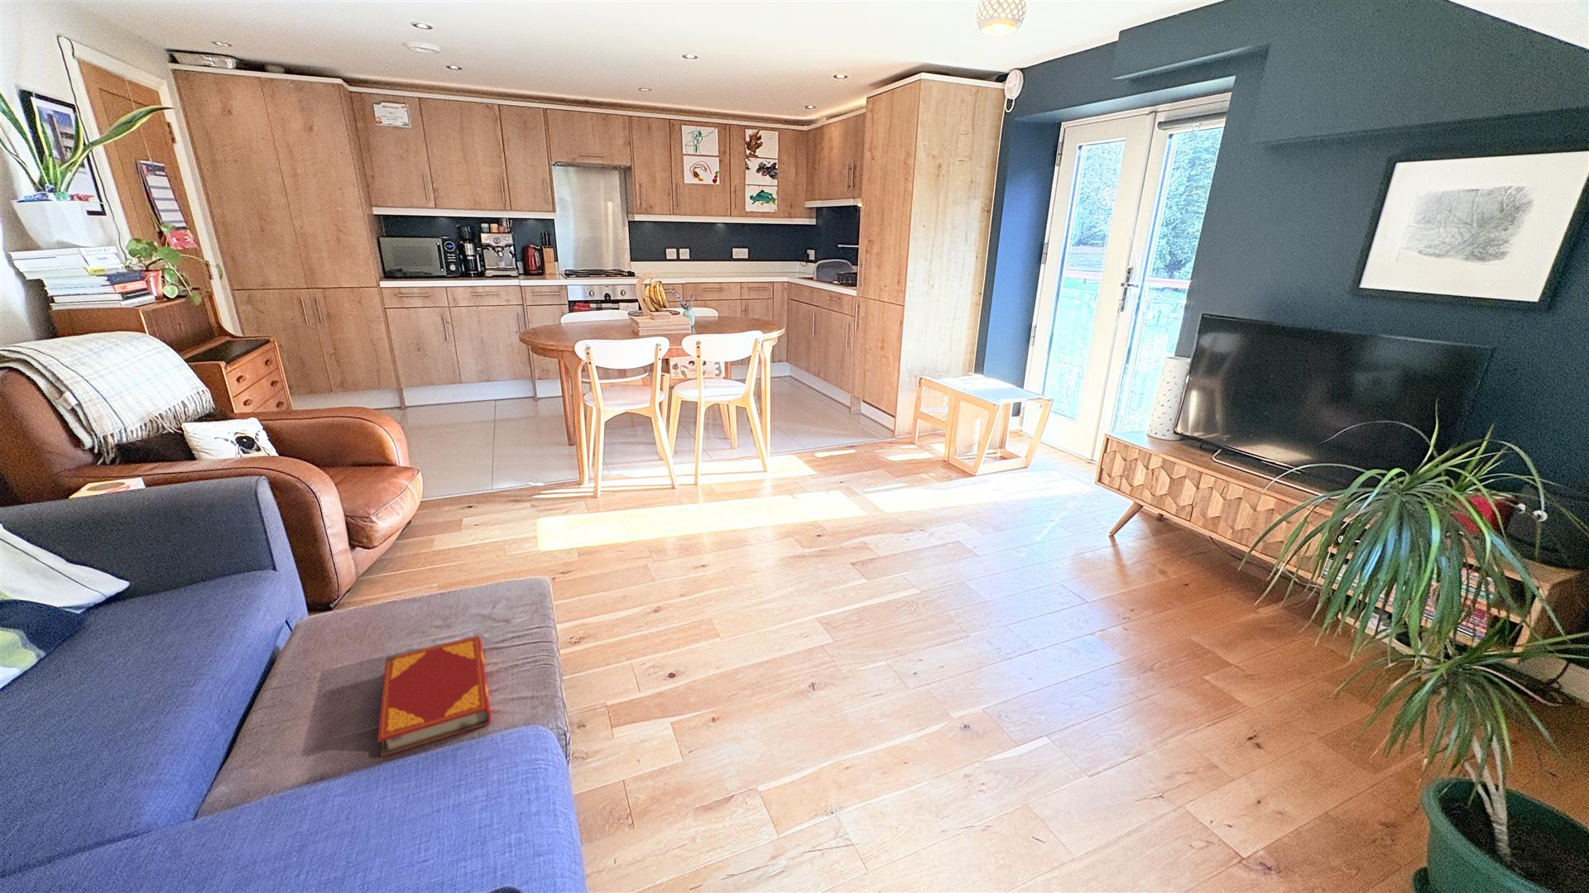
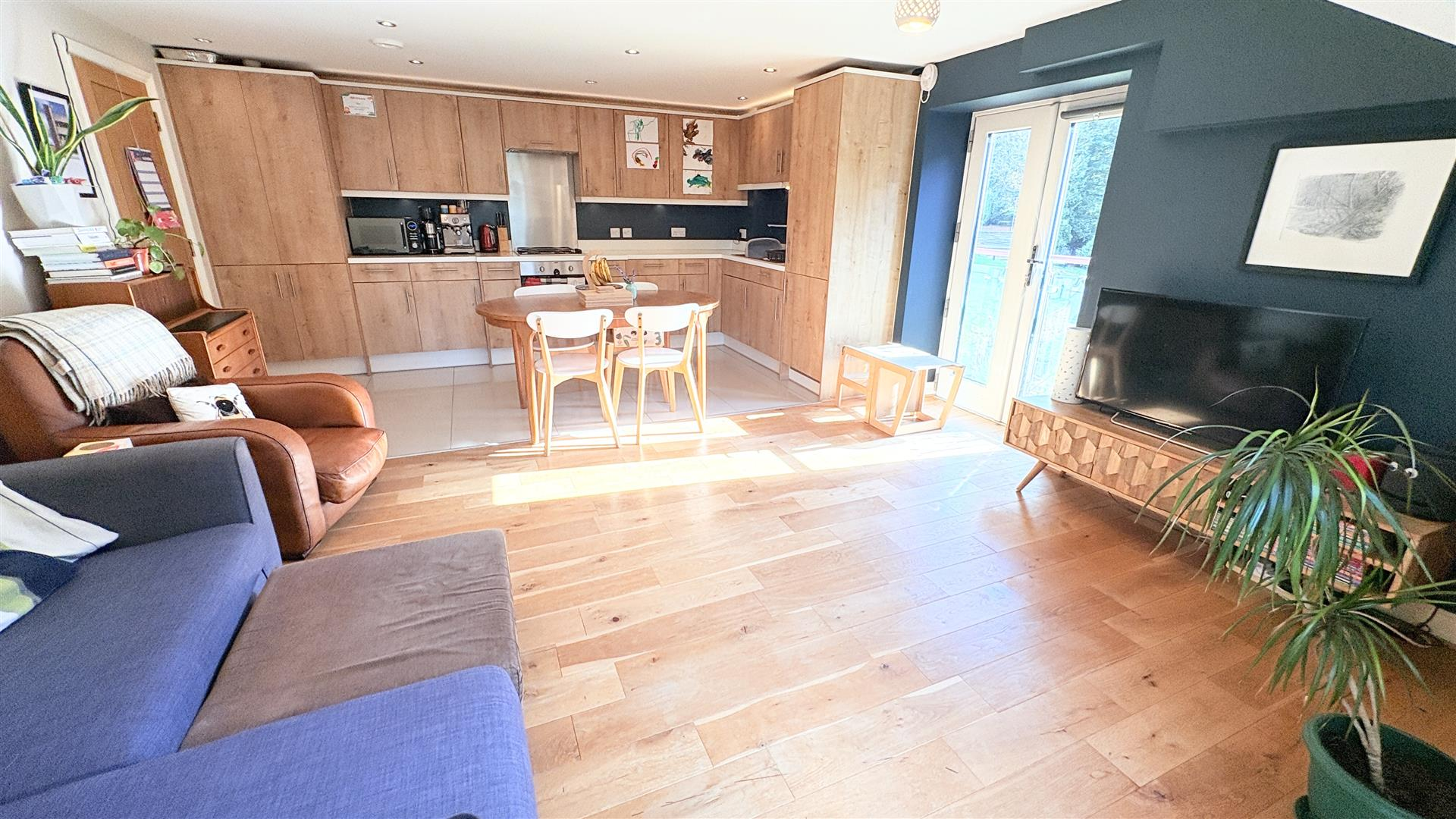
- hardback book [377,635,491,758]
